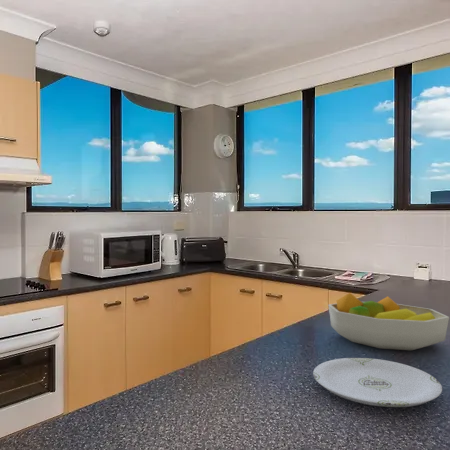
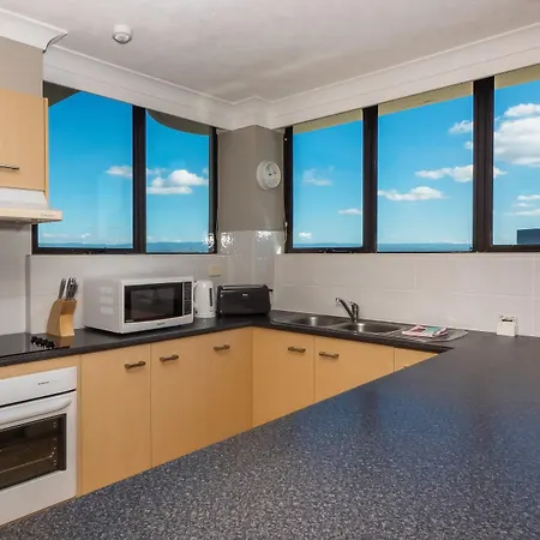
- plate [312,357,443,408]
- fruit bowl [327,292,450,351]
